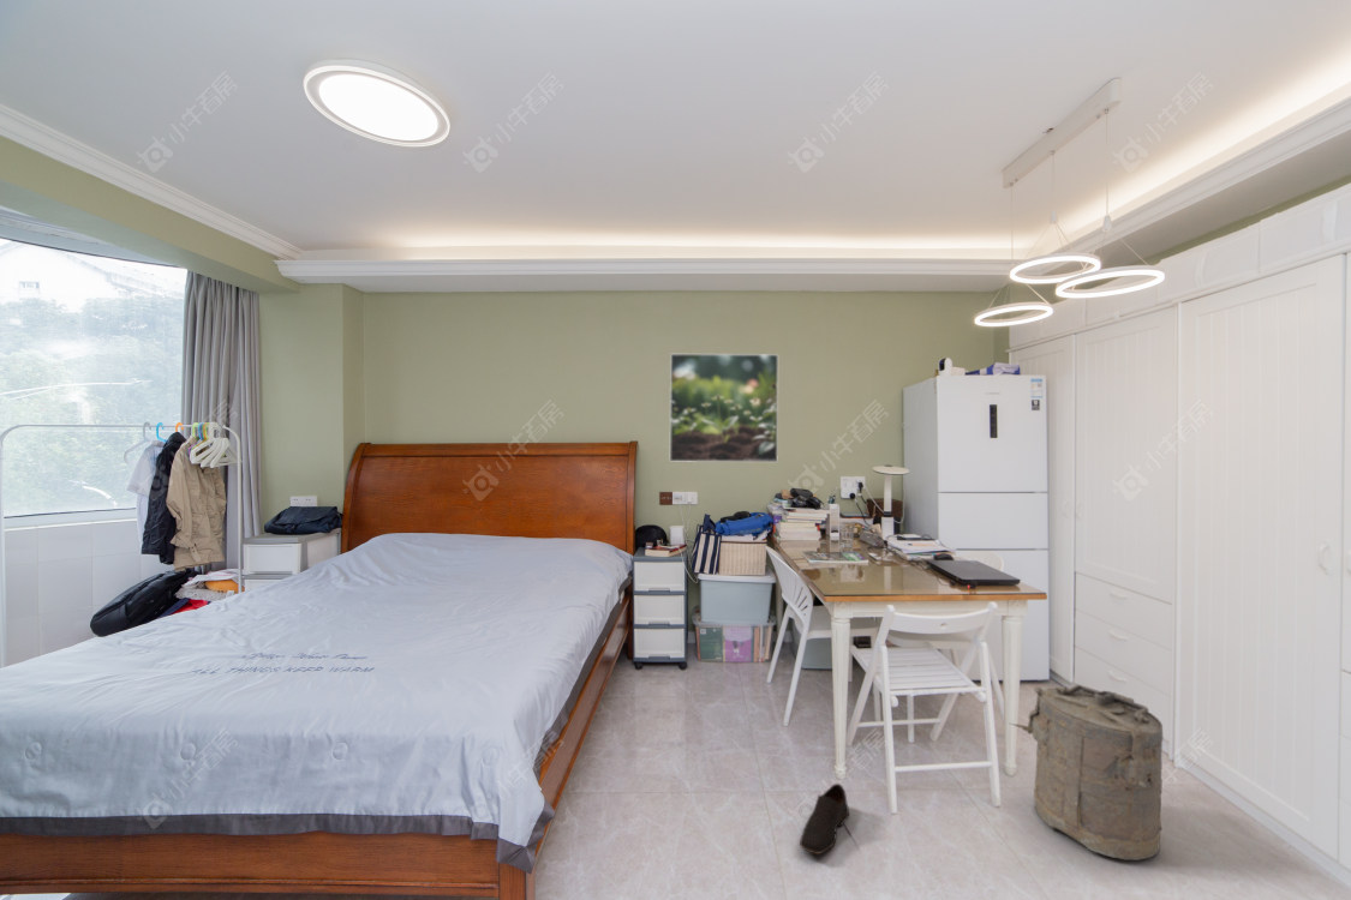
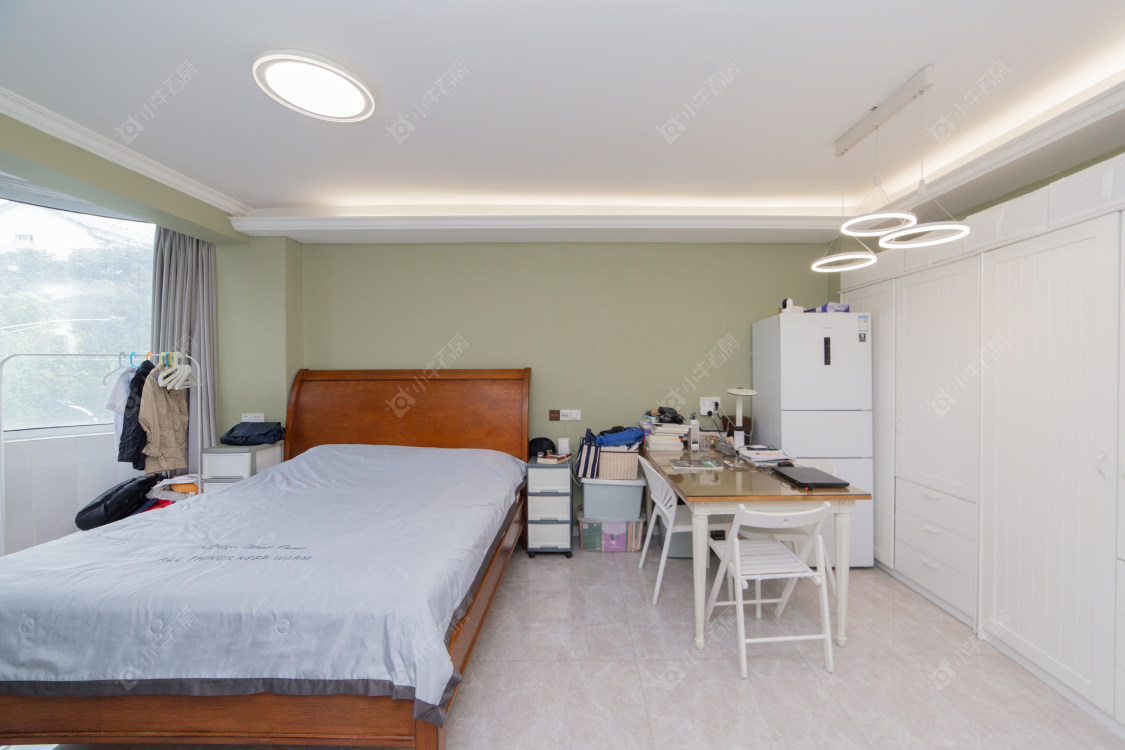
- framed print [669,353,779,463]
- laundry hamper [1009,684,1165,862]
- shoe [799,782,850,856]
